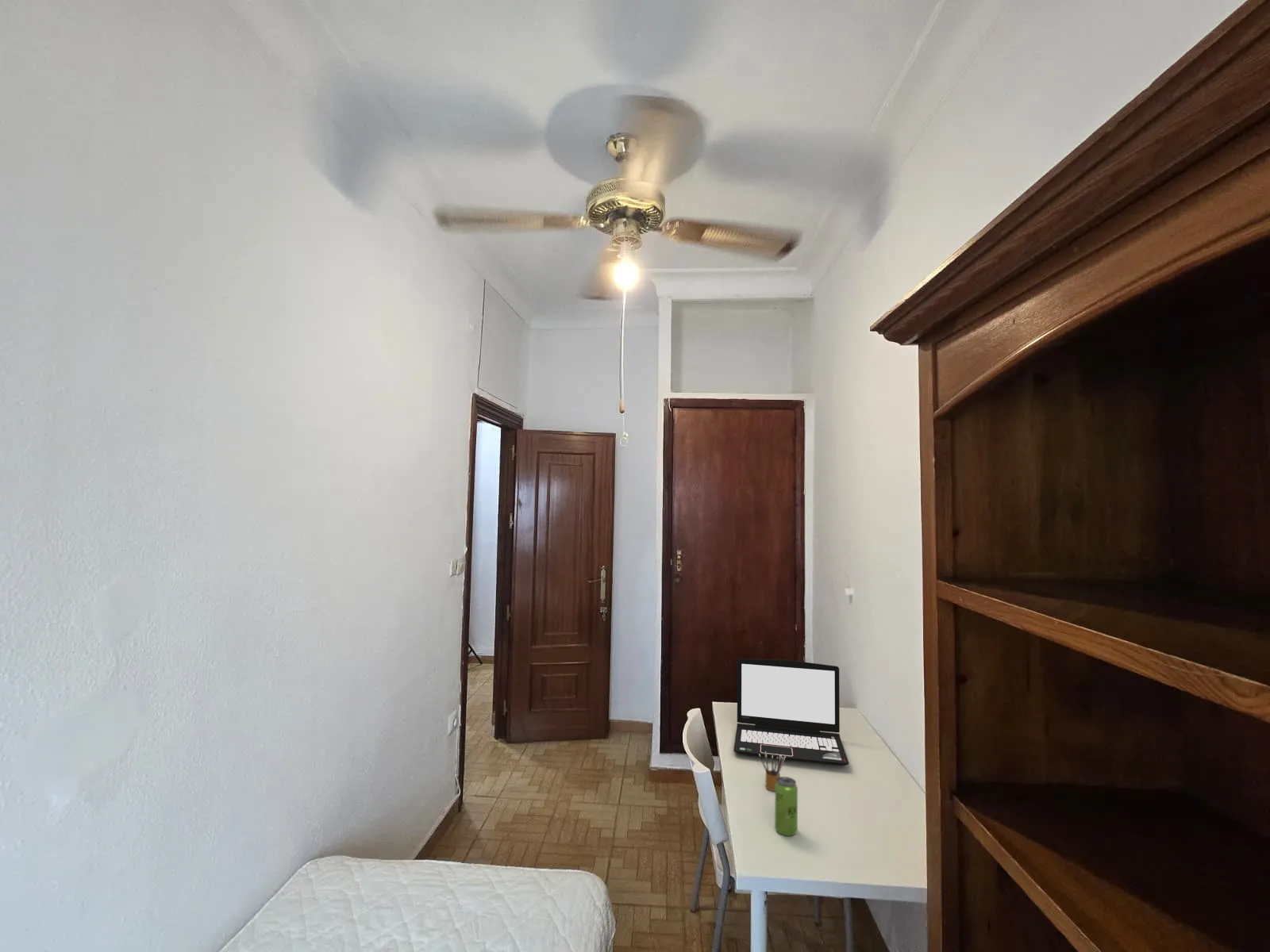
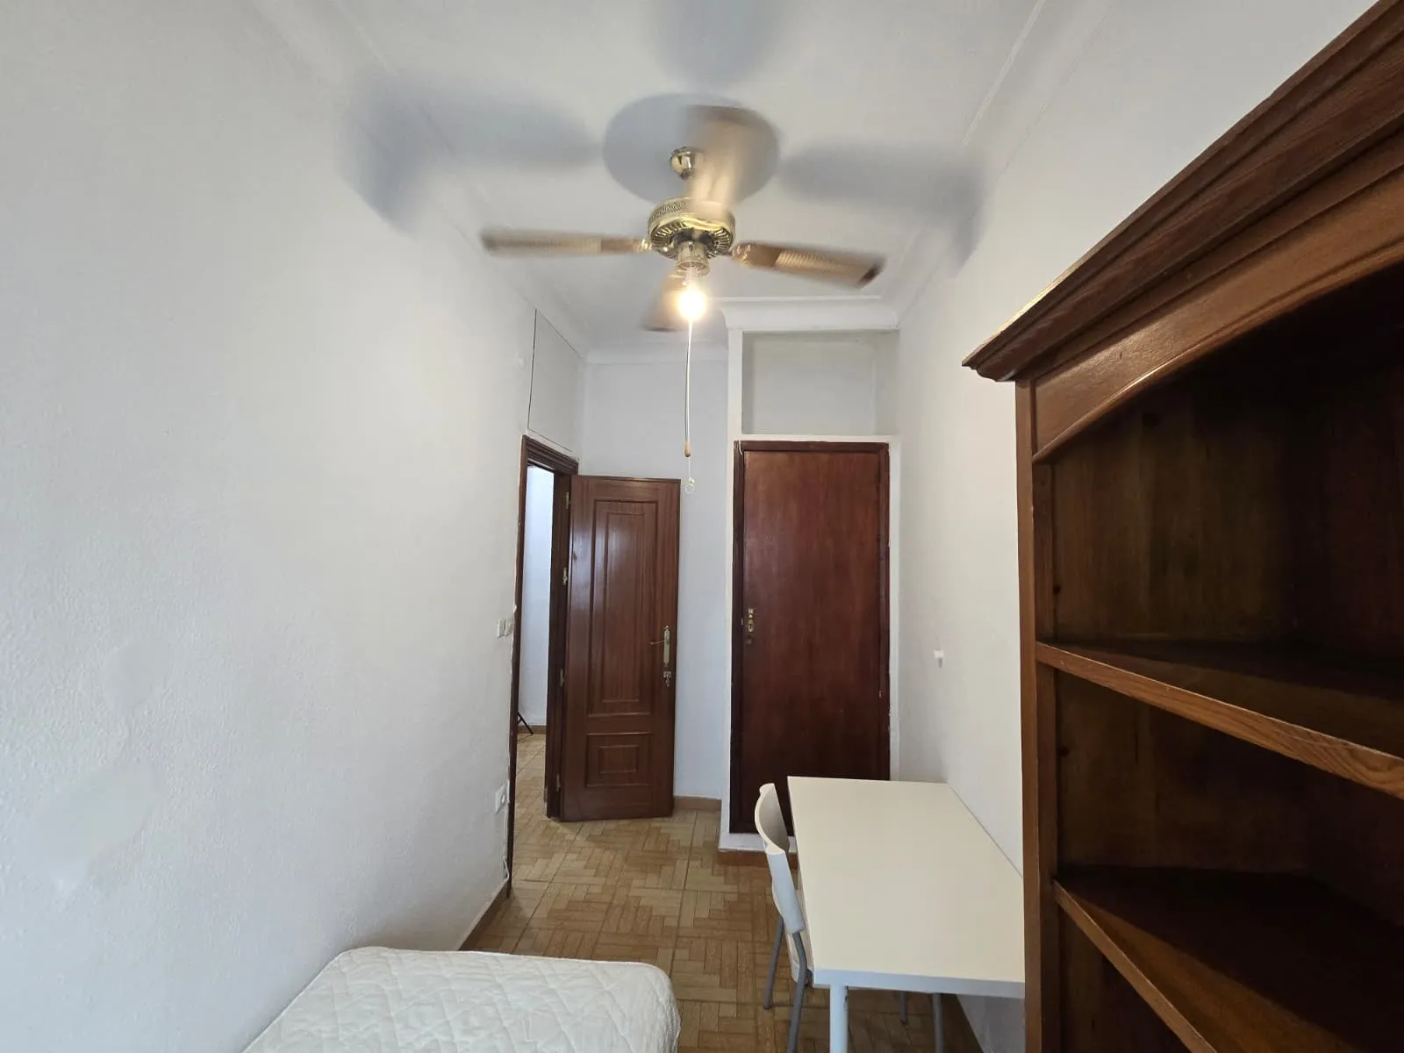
- laptop [733,658,849,766]
- pencil box [758,751,786,792]
- beverage can [774,776,799,837]
